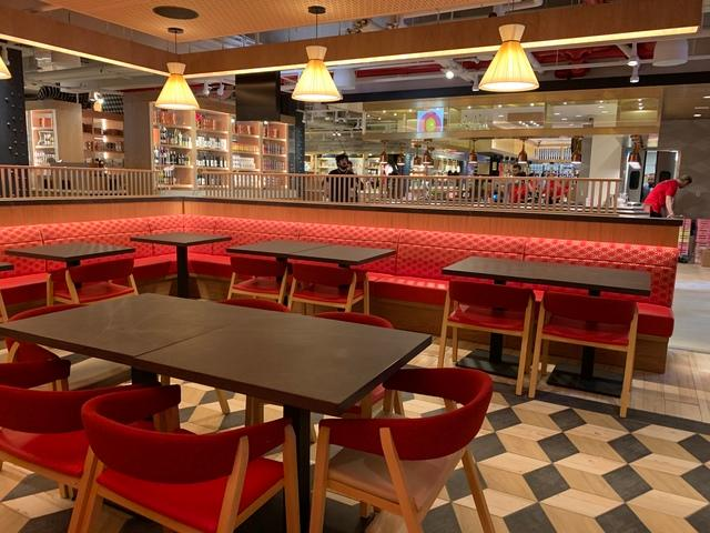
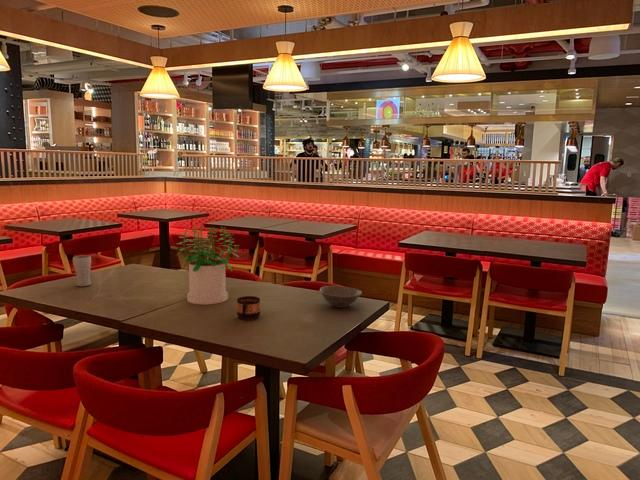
+ bowl [319,285,363,308]
+ cup [236,295,261,321]
+ drinking glass [72,254,92,287]
+ potted plant [176,225,240,305]
